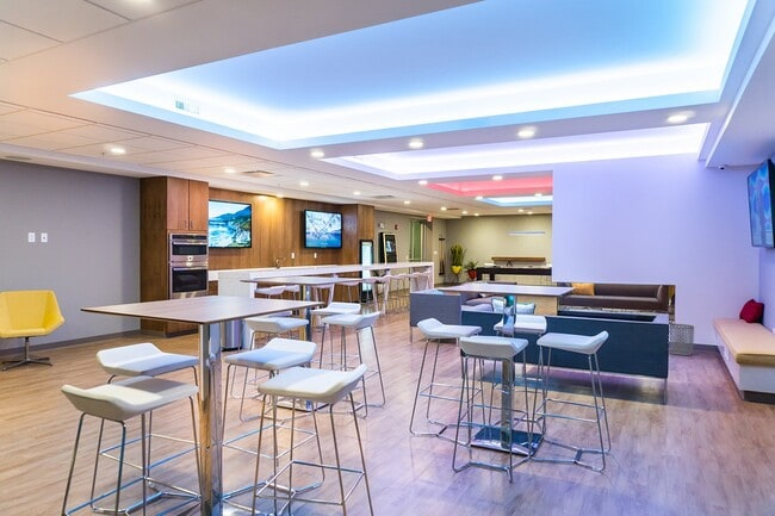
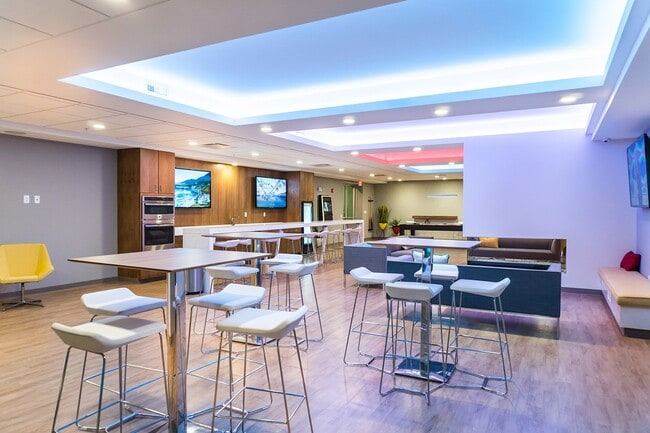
- waste bin [668,323,695,356]
